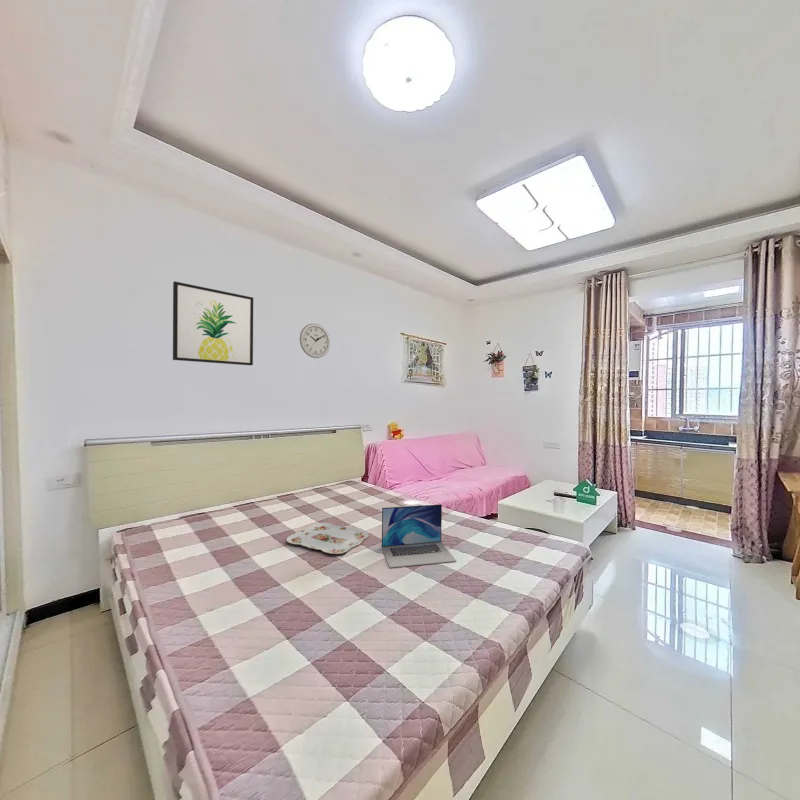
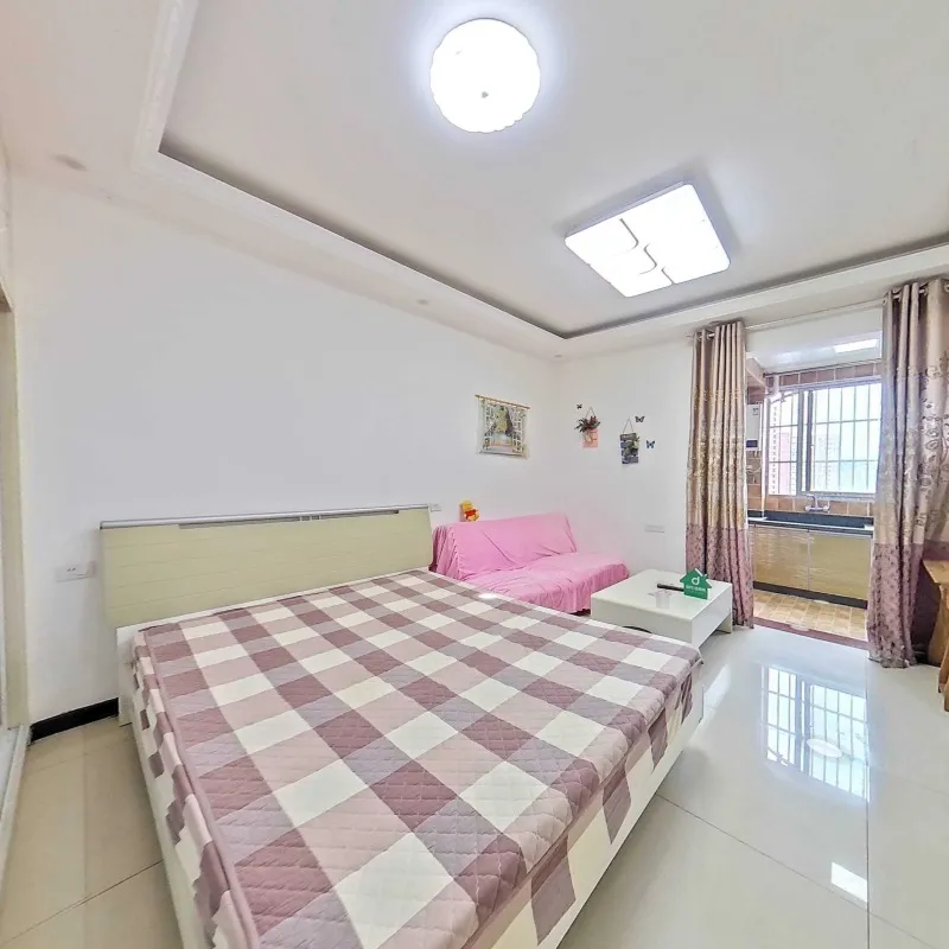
- wall clock [299,322,331,359]
- wall art [172,280,254,366]
- laptop [381,503,457,569]
- serving tray [285,522,370,555]
